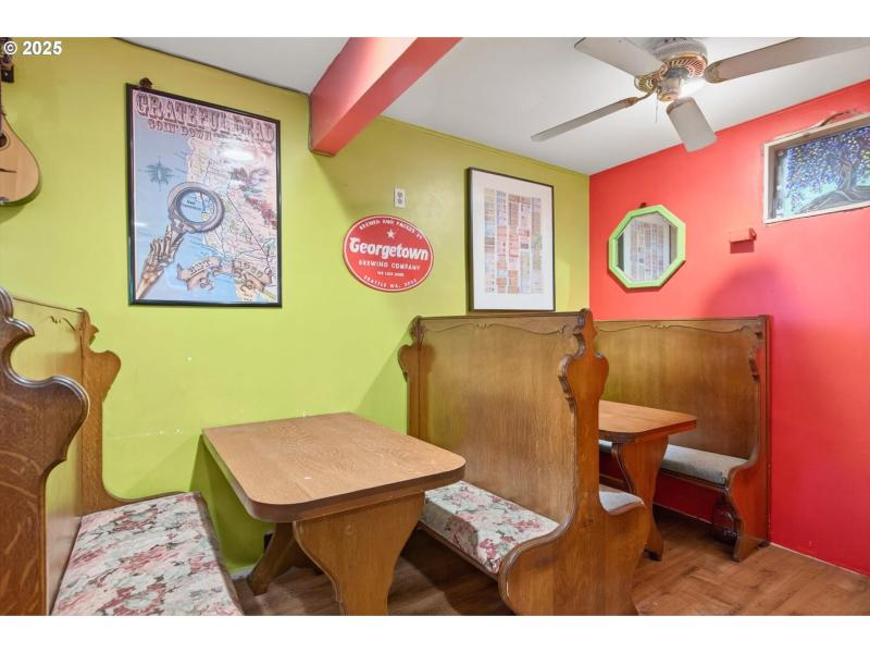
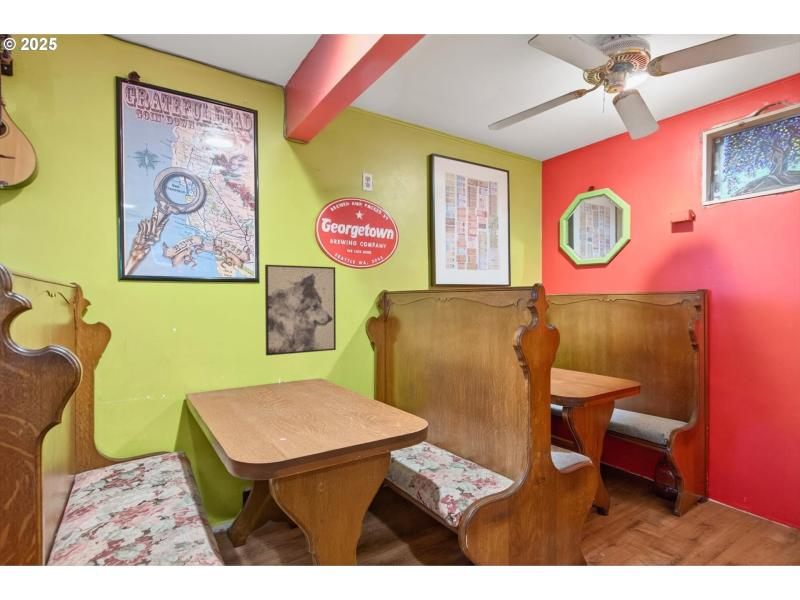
+ wall art [264,264,337,356]
